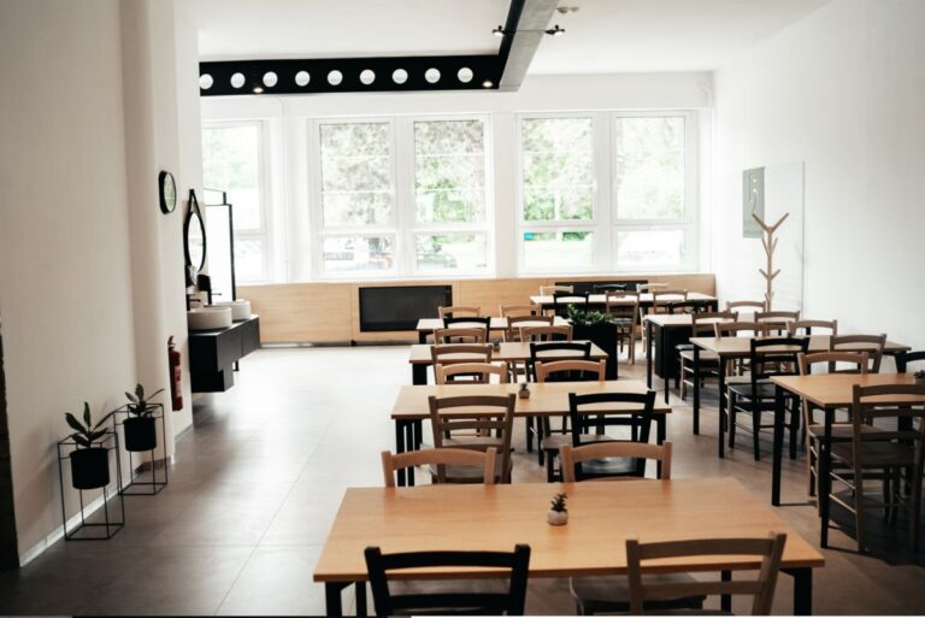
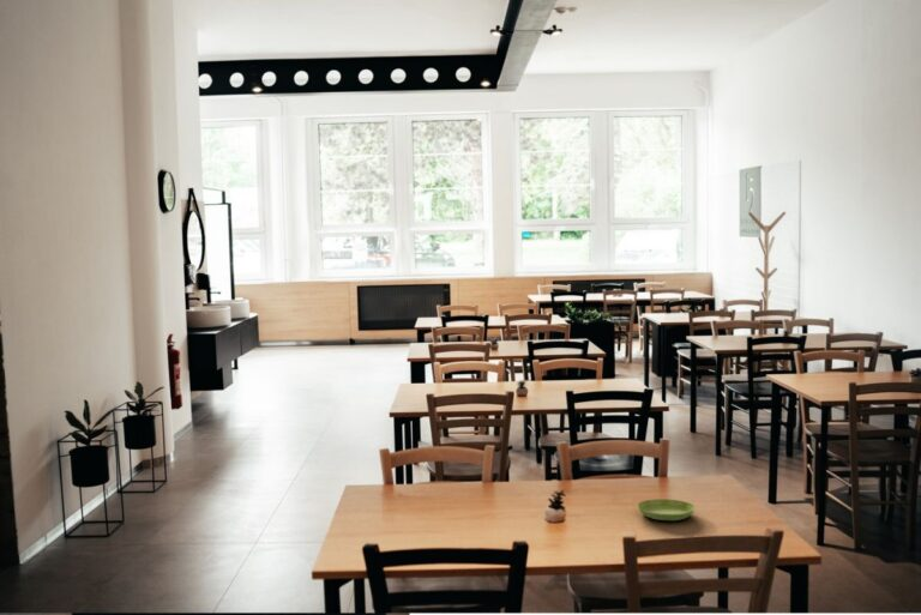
+ saucer [636,498,697,521]
